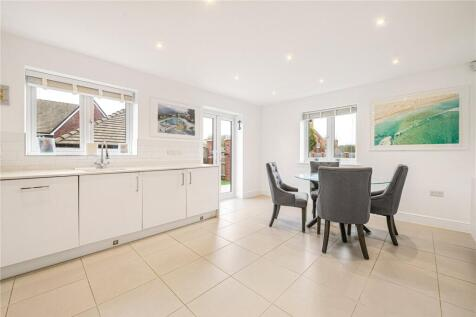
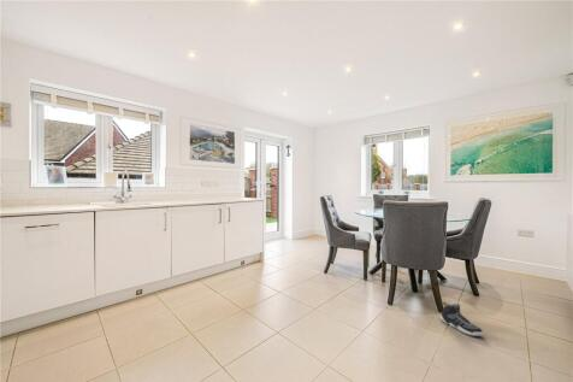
+ sneaker [439,301,485,337]
